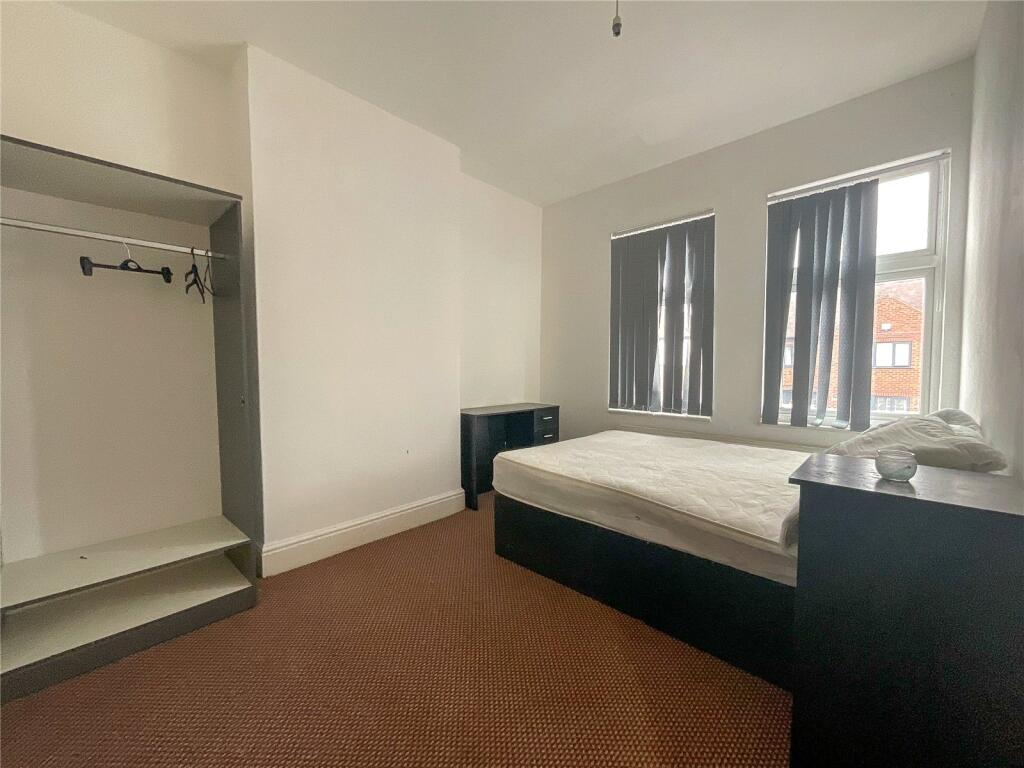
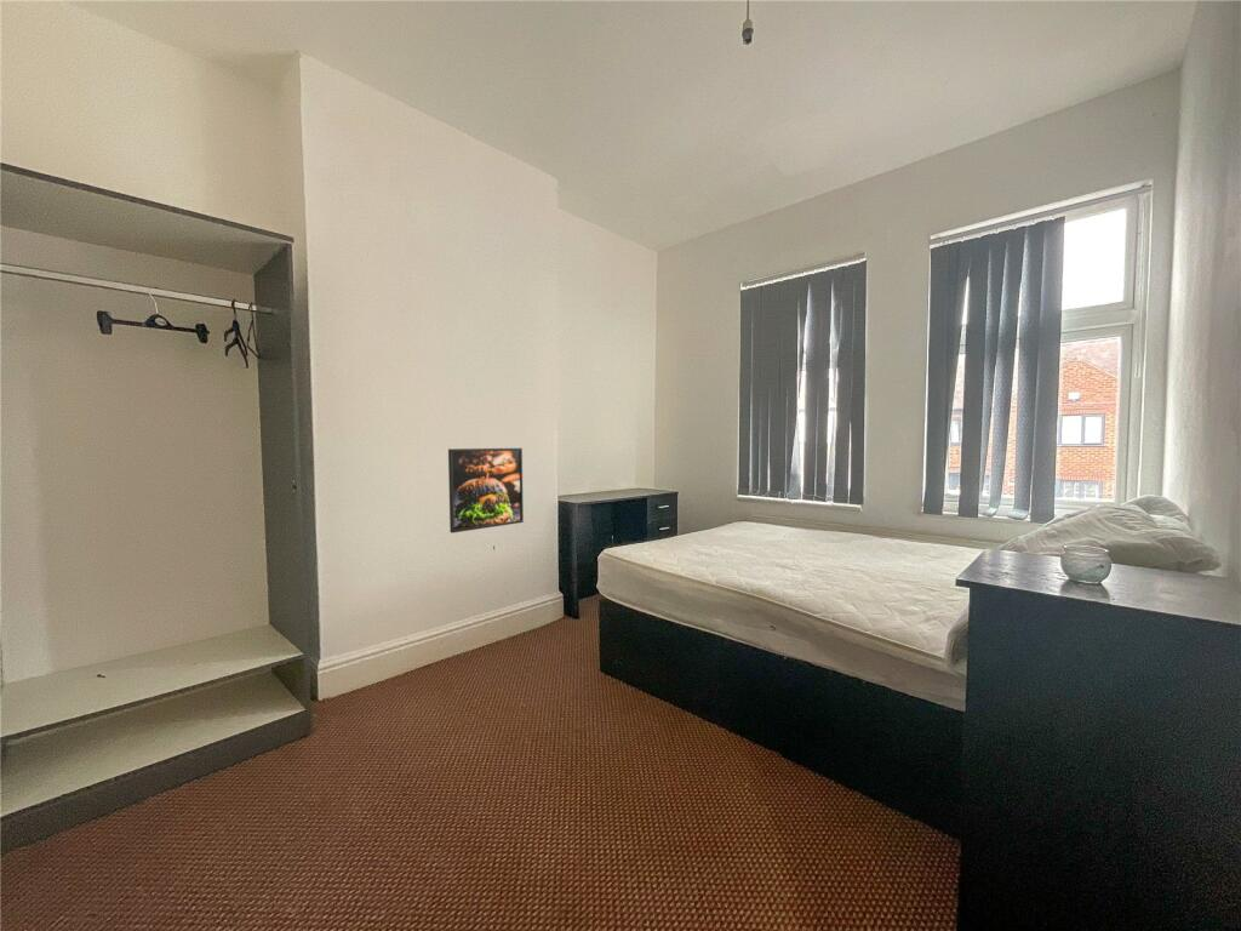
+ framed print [447,447,525,535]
